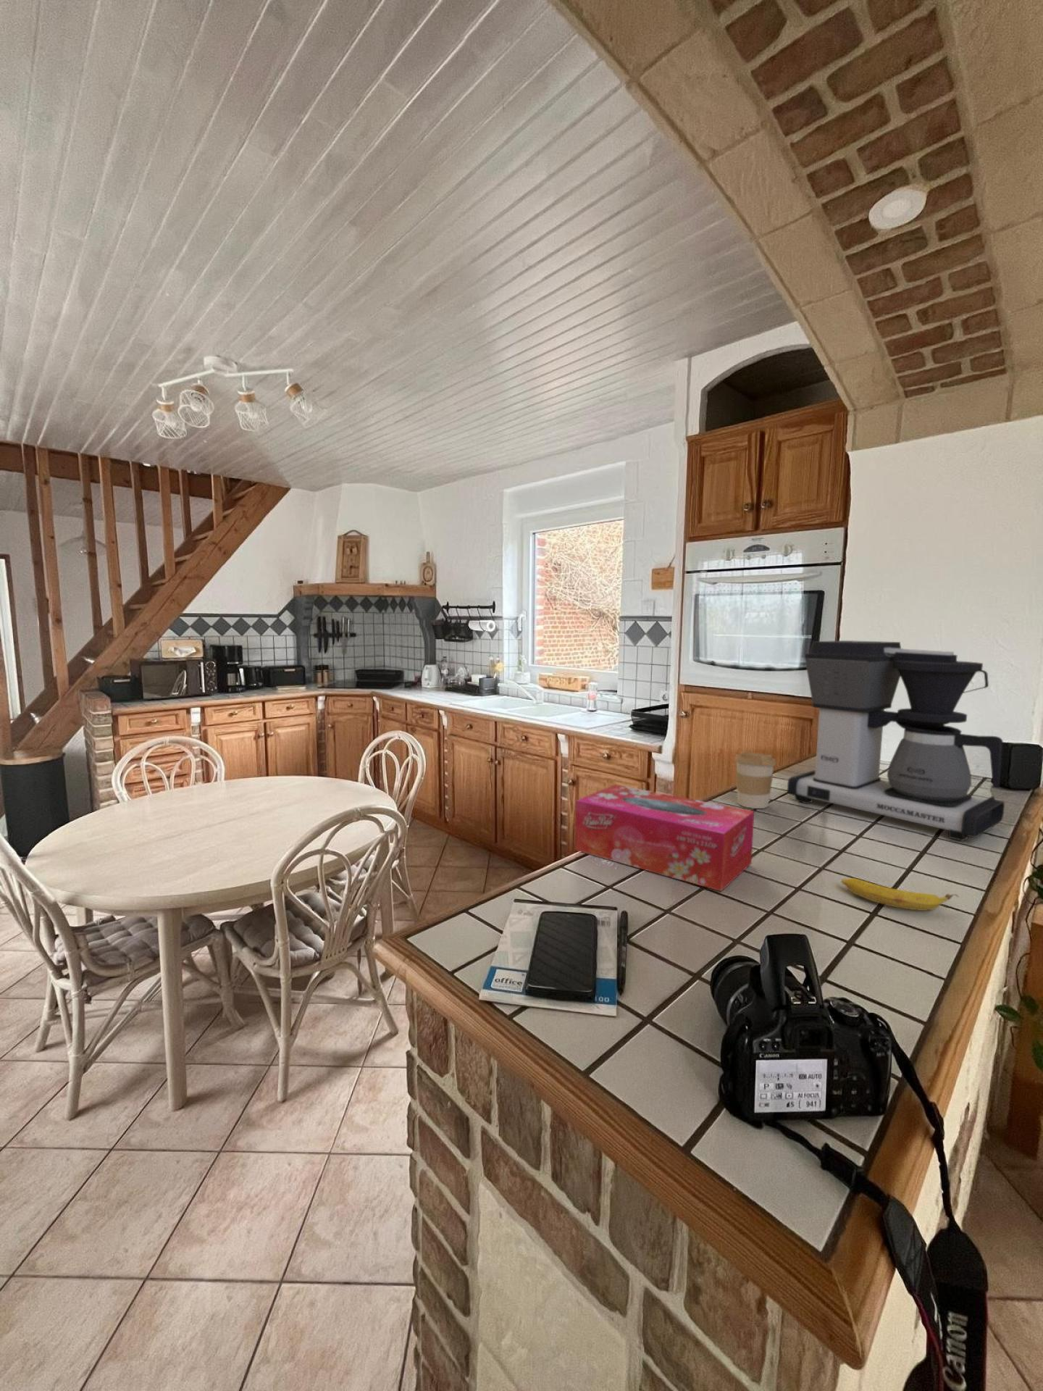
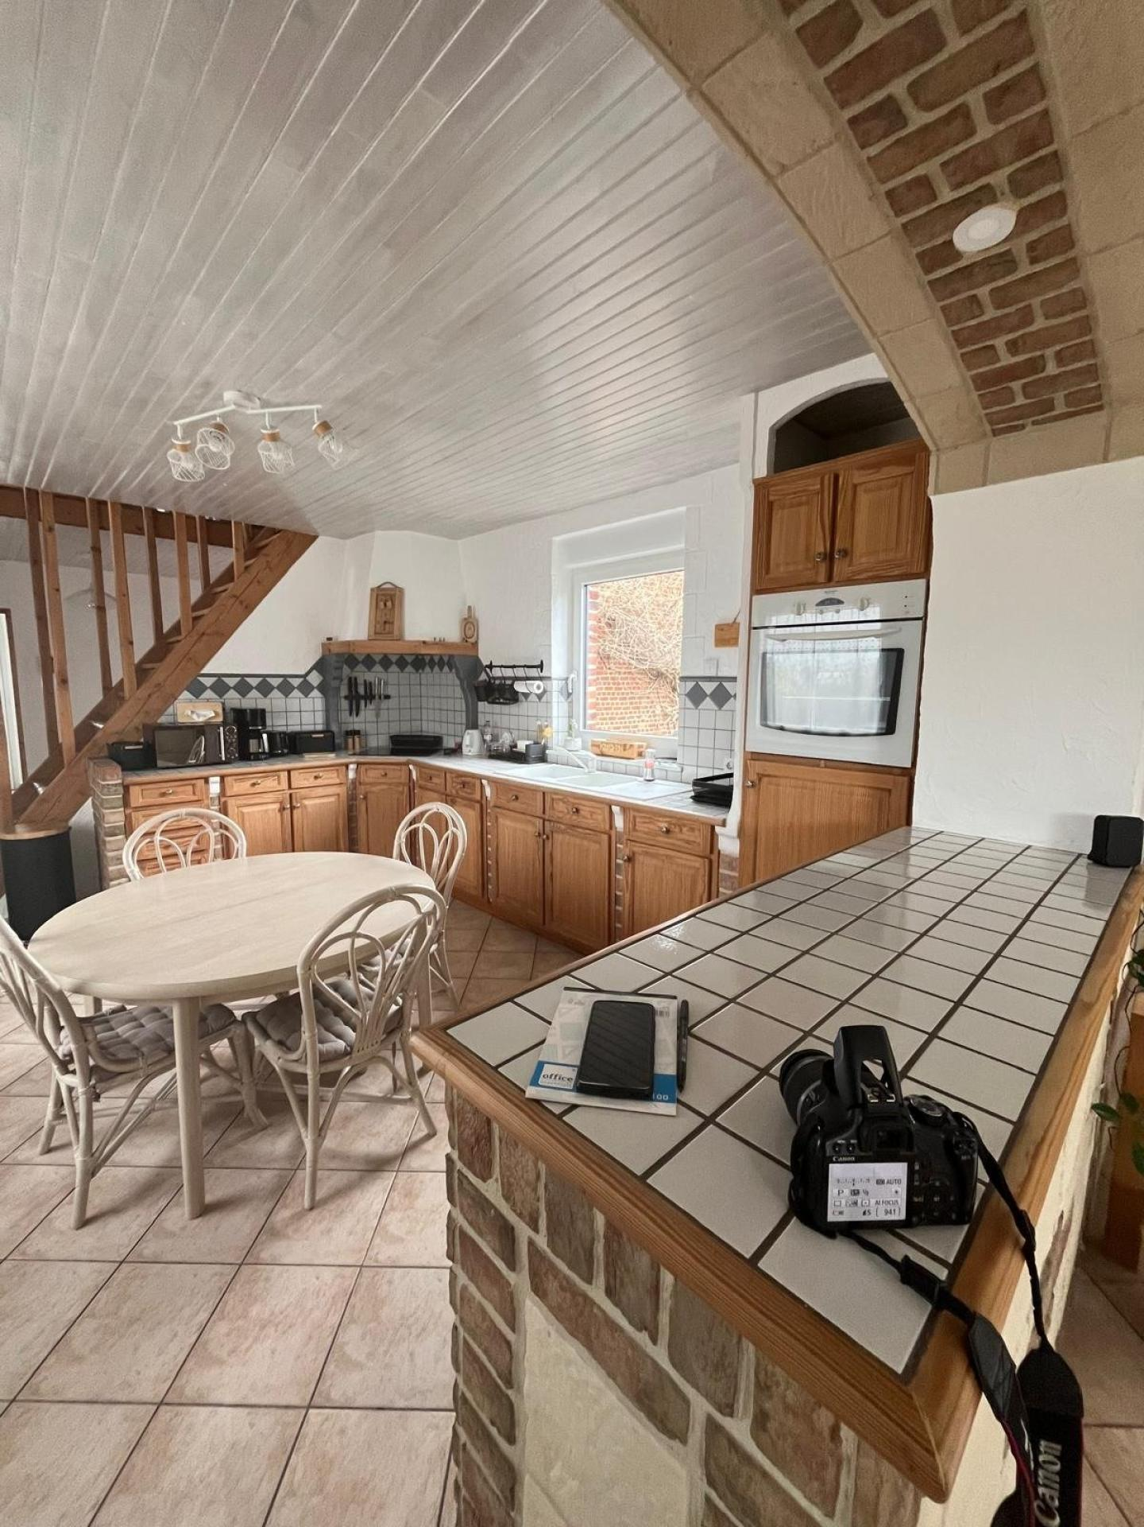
- tissue box [574,784,755,892]
- coffee maker [787,640,1006,842]
- coffee cup [734,751,777,809]
- banana [840,877,959,911]
